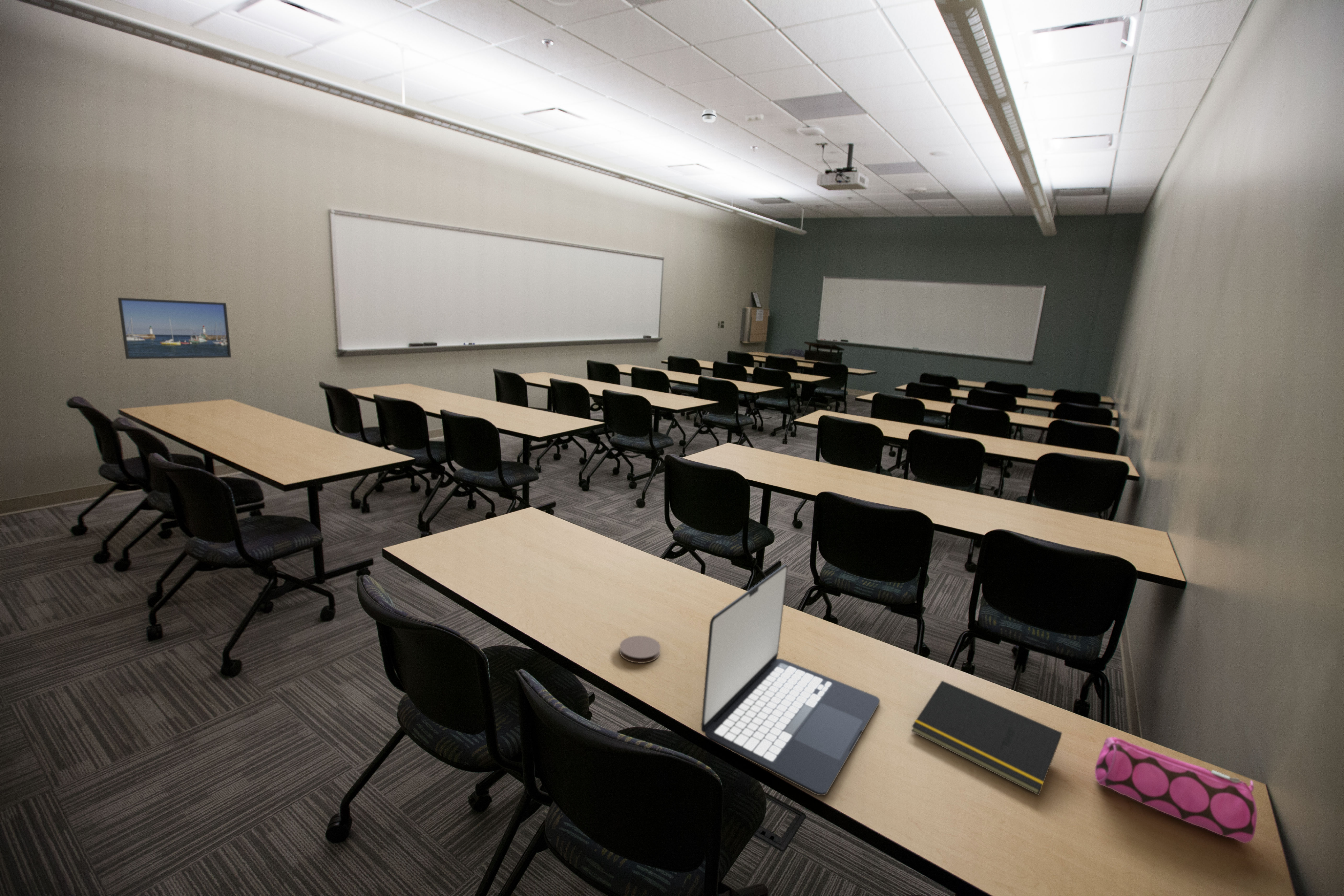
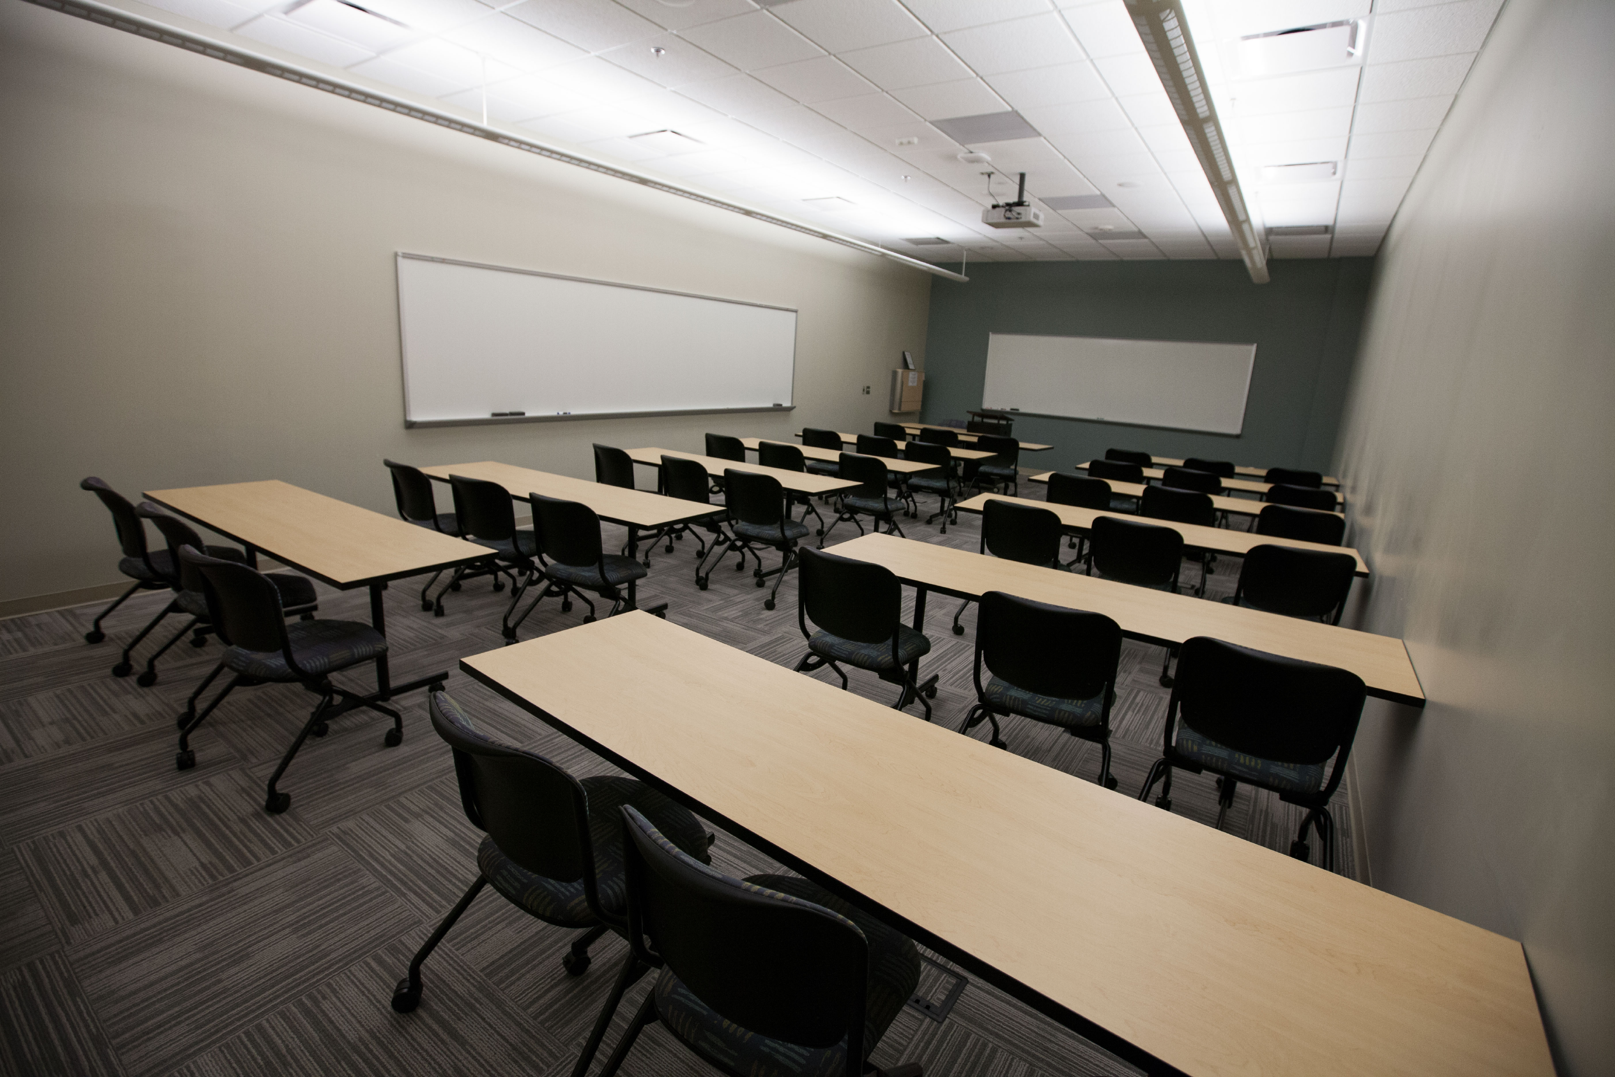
- pencil case [1095,737,1257,843]
- laptop [701,564,880,796]
- smoke detector [702,109,717,123]
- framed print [117,297,232,360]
- coaster [619,636,661,663]
- notepad [911,680,1062,796]
